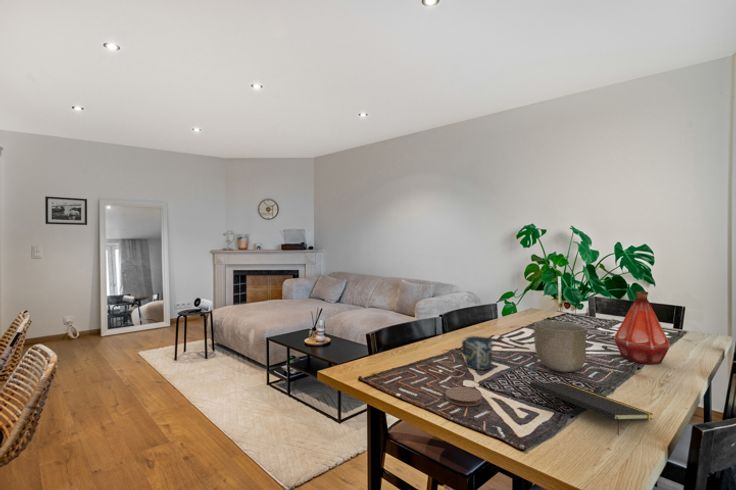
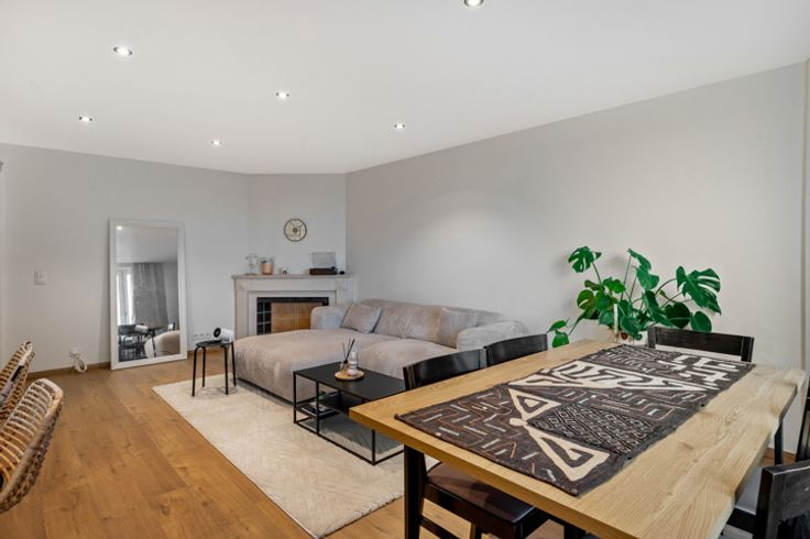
- bottle [613,290,672,365]
- notepad [529,381,654,437]
- bowl [533,319,588,373]
- coaster [444,386,483,407]
- cup [461,335,493,371]
- picture frame [44,196,88,226]
